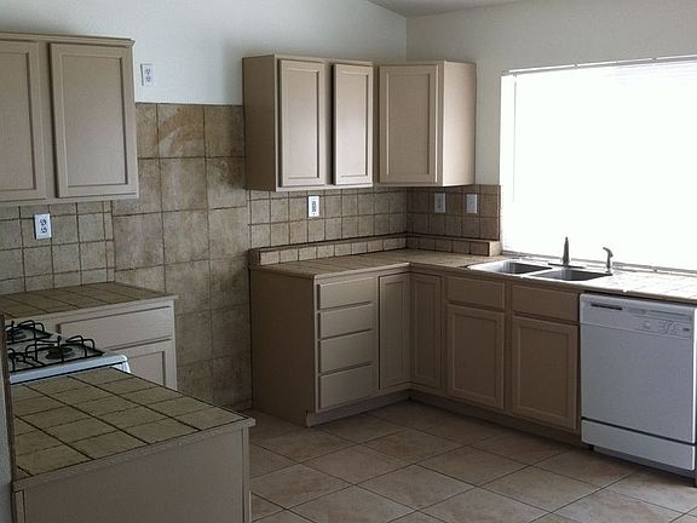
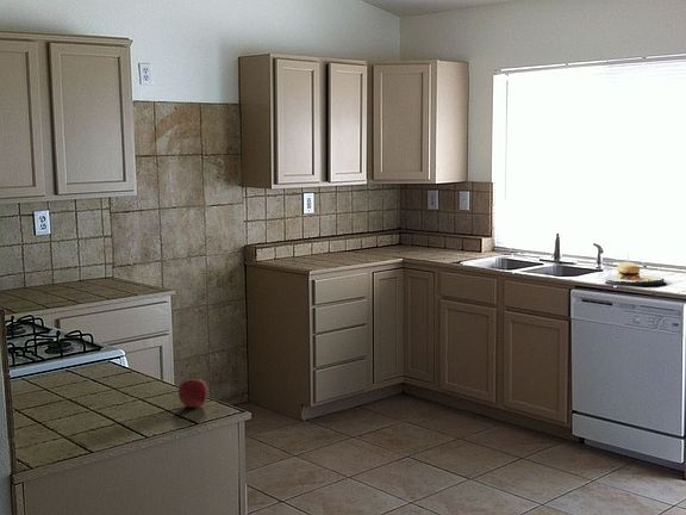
+ apple [177,378,208,409]
+ plate [604,252,666,286]
